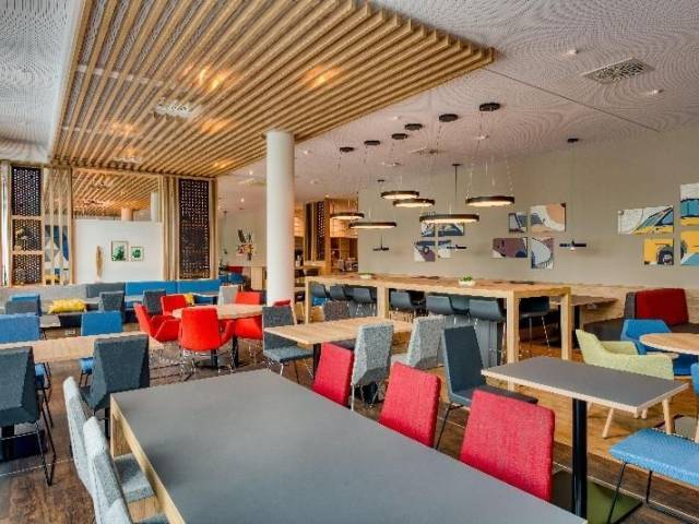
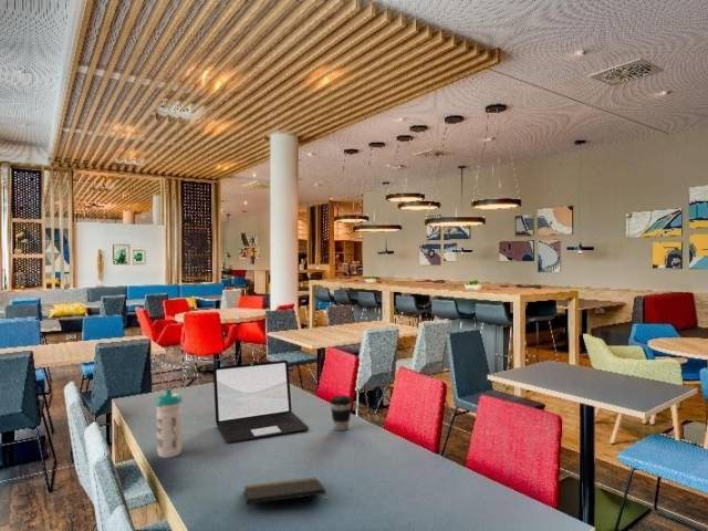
+ coffee cup [330,395,353,431]
+ laptop [212,360,310,444]
+ notepad [243,477,329,506]
+ water bottle [155,387,184,459]
